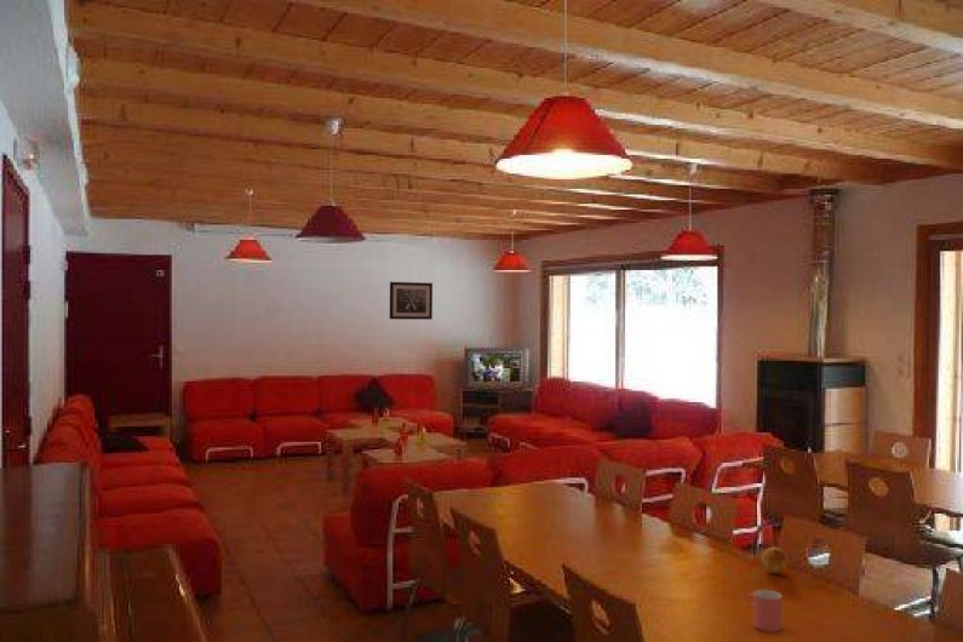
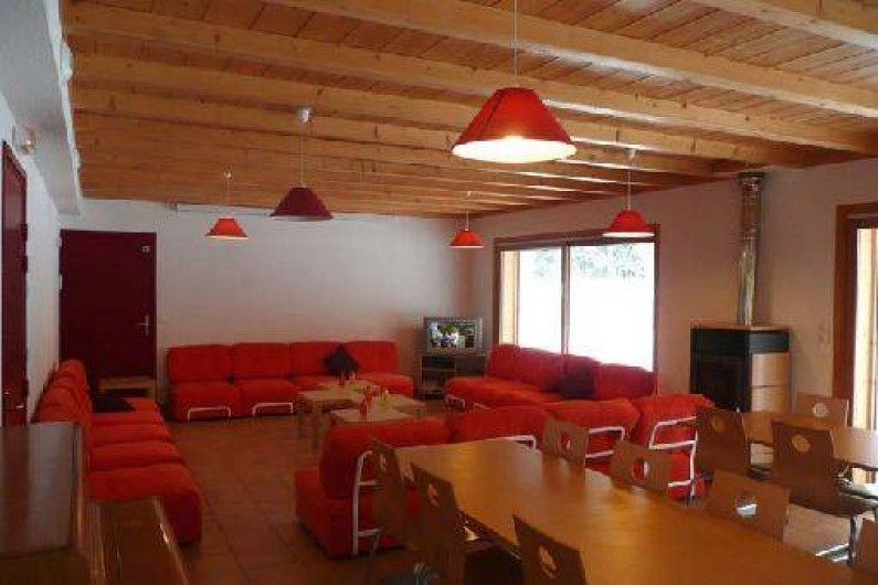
- fruit [761,546,790,574]
- wall art [389,281,434,321]
- cup [746,589,783,634]
